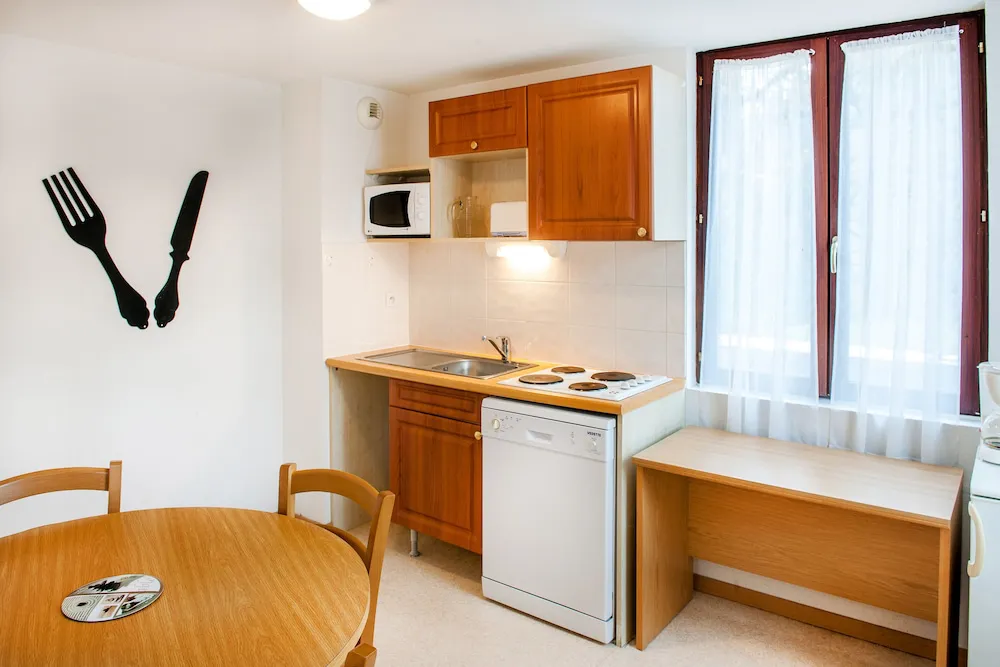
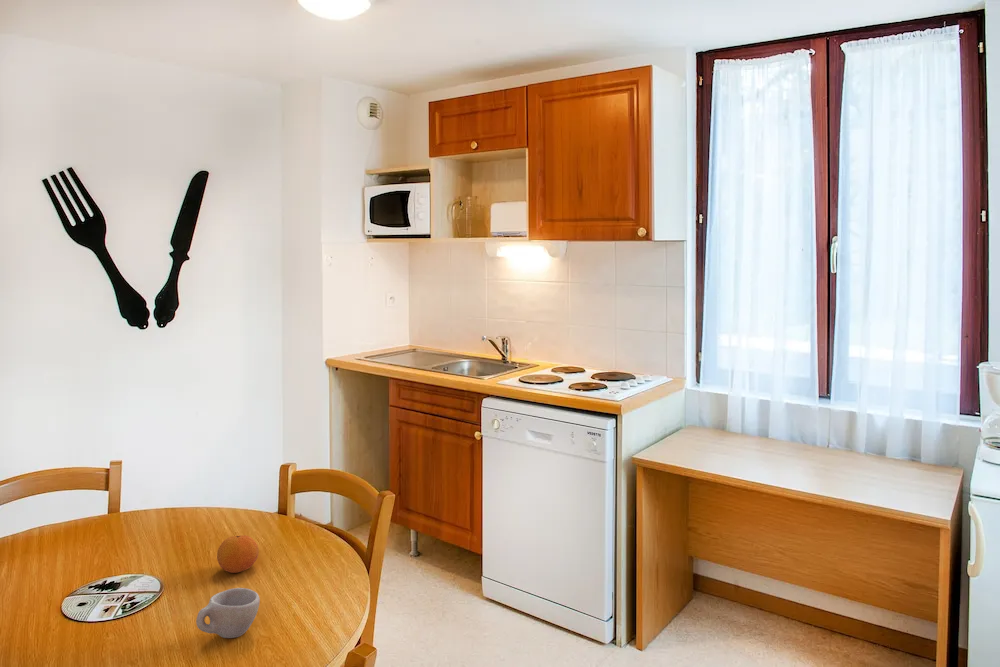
+ cup [195,587,261,639]
+ fruit [216,534,260,574]
